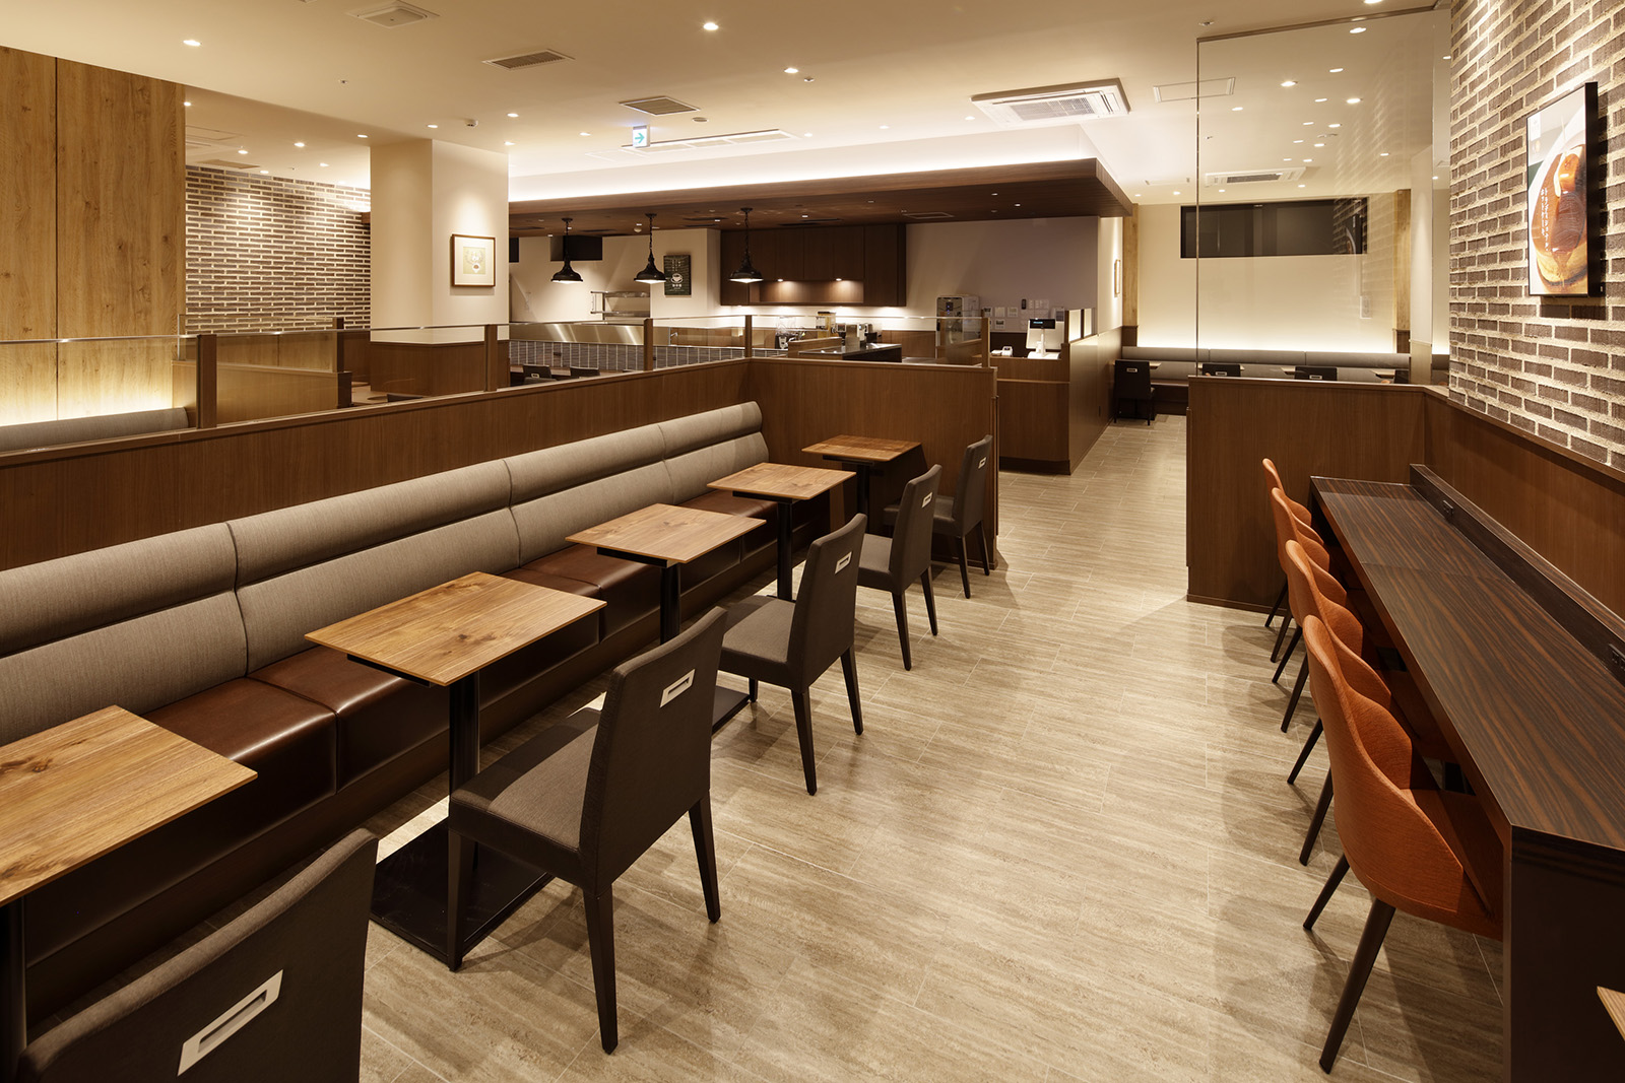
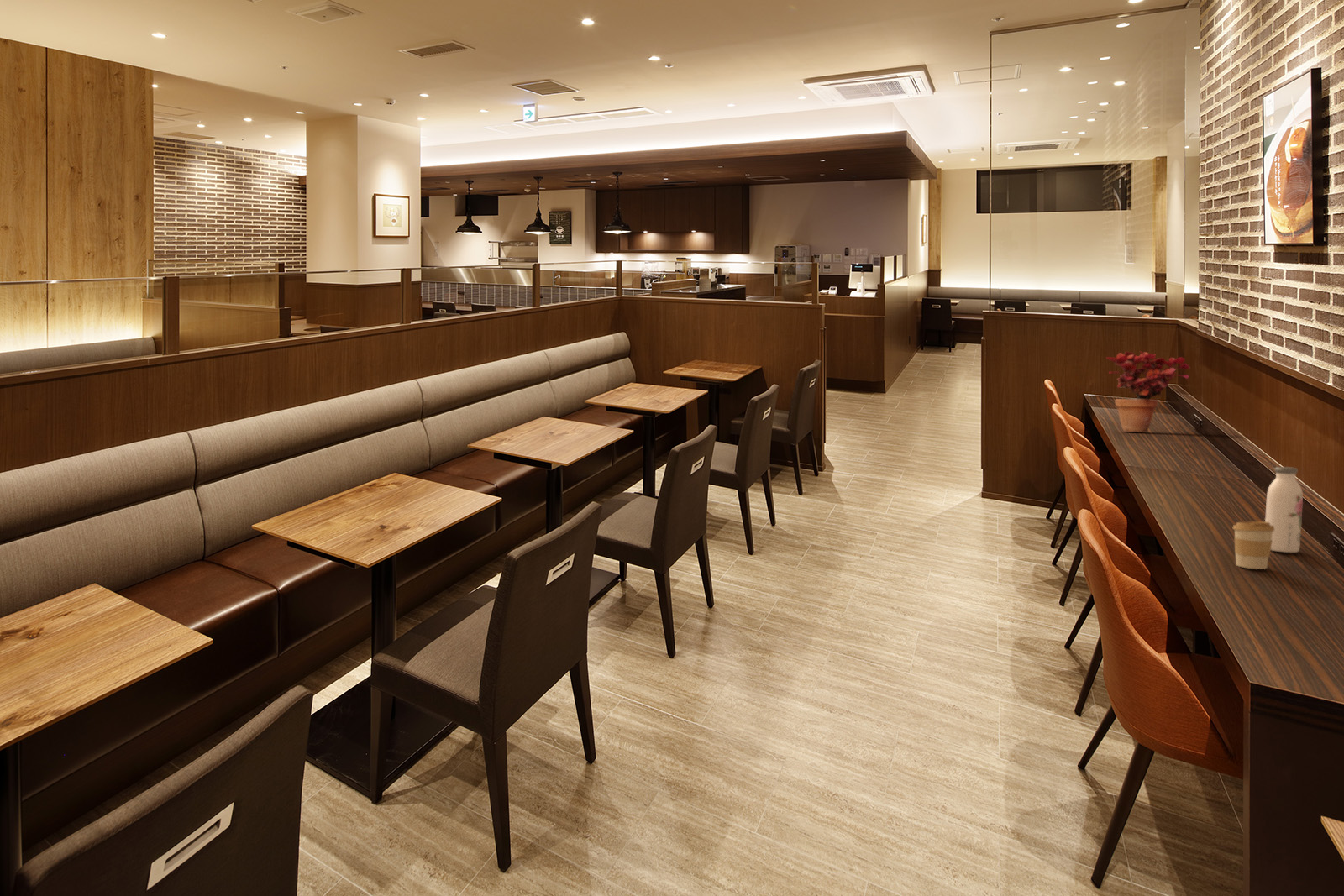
+ coffee cup [1231,521,1274,570]
+ potted plant [1105,350,1190,432]
+ water bottle [1264,466,1304,553]
